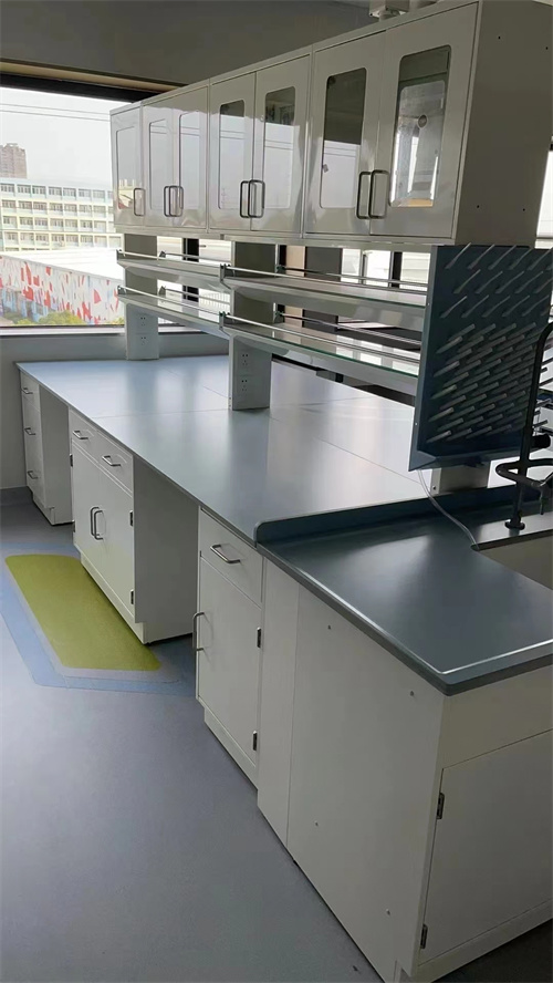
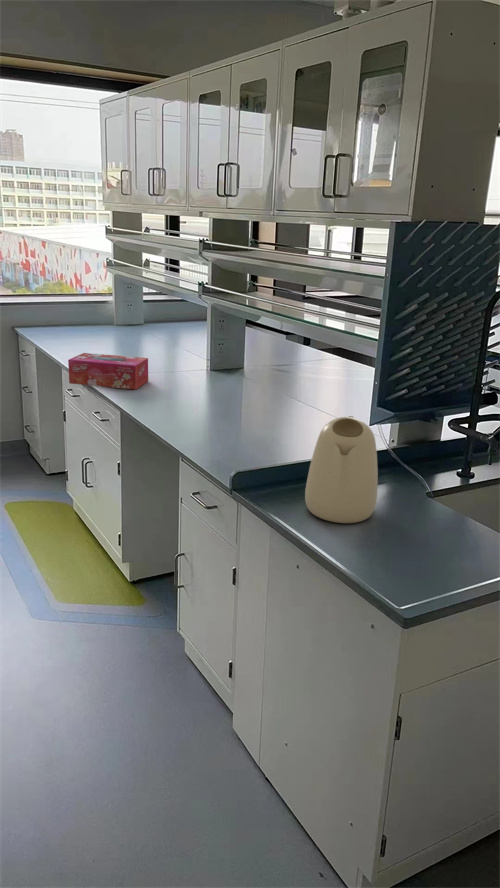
+ kettle [304,415,379,524]
+ tissue box [67,352,149,391]
